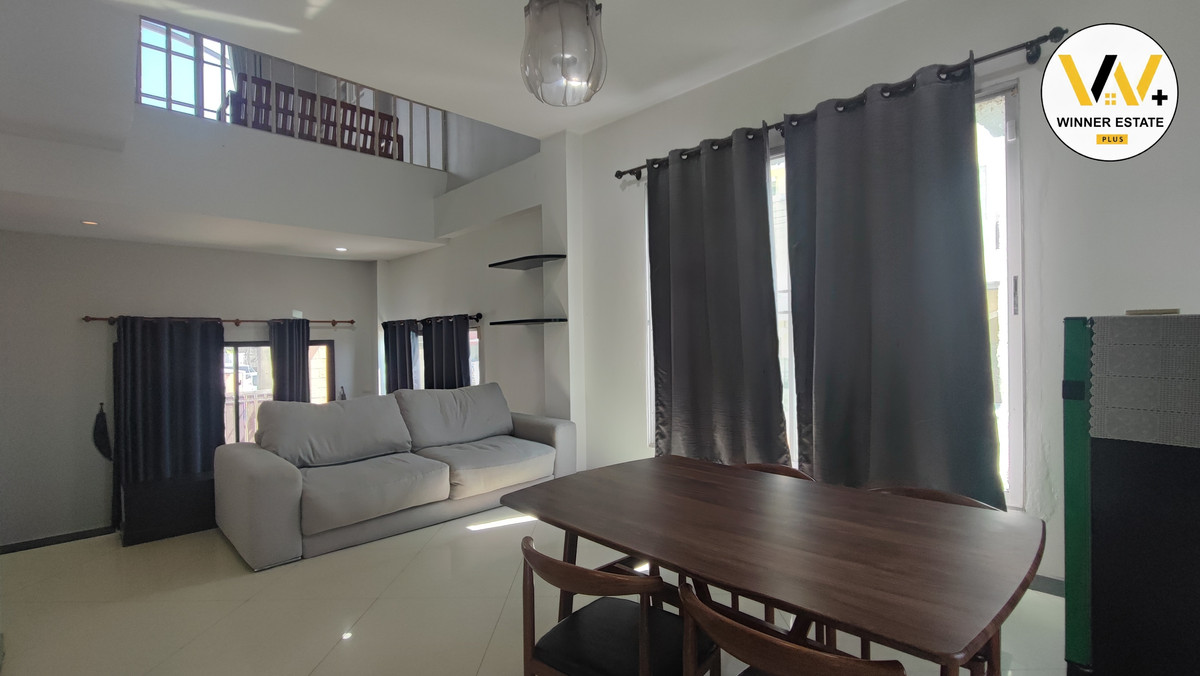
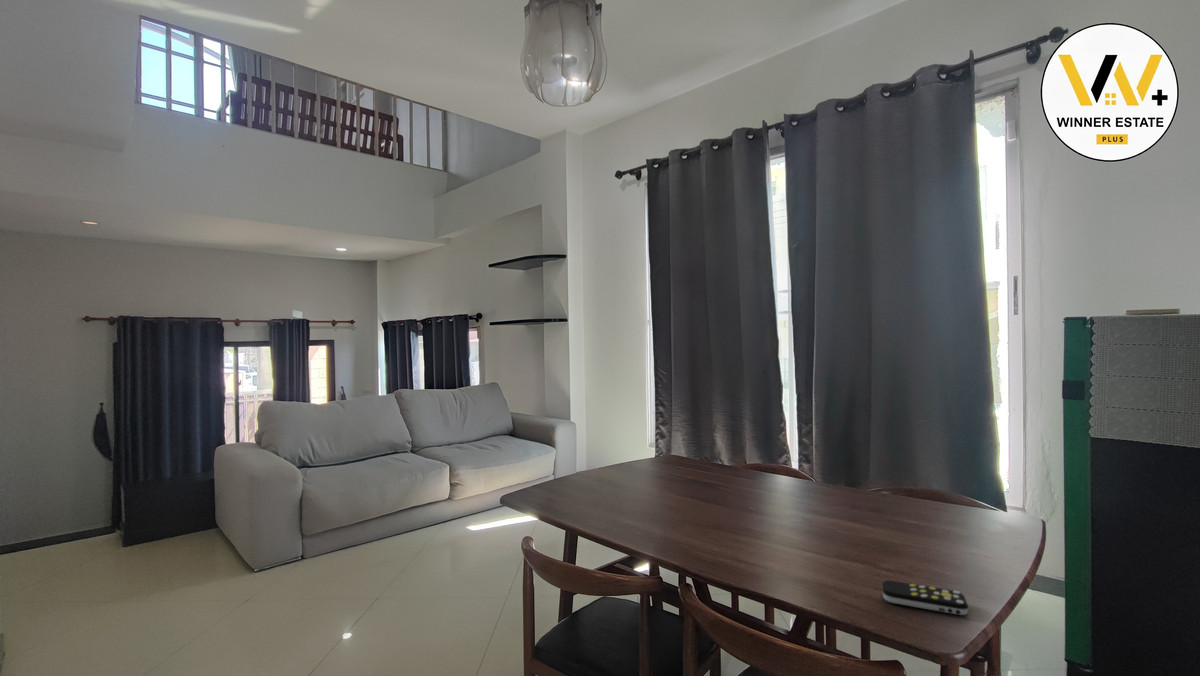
+ remote control [881,579,969,616]
